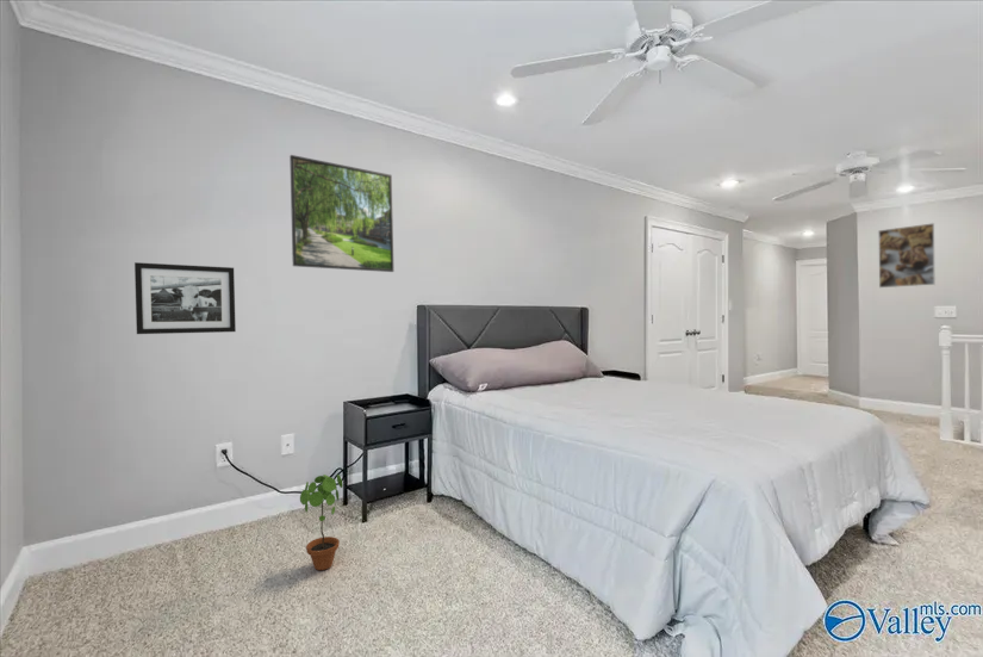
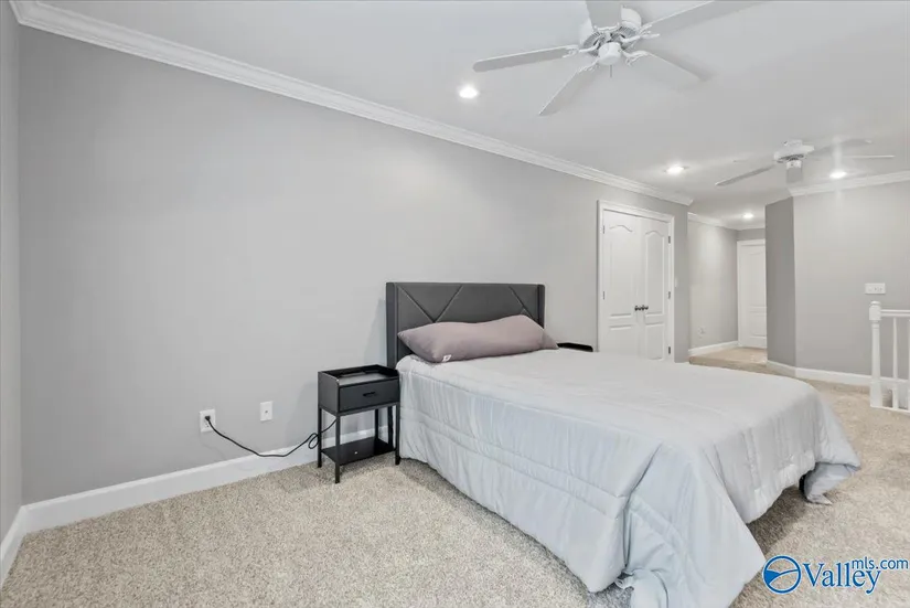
- picture frame [133,261,237,335]
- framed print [288,154,396,273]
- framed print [877,222,937,289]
- potted plant [299,473,344,571]
